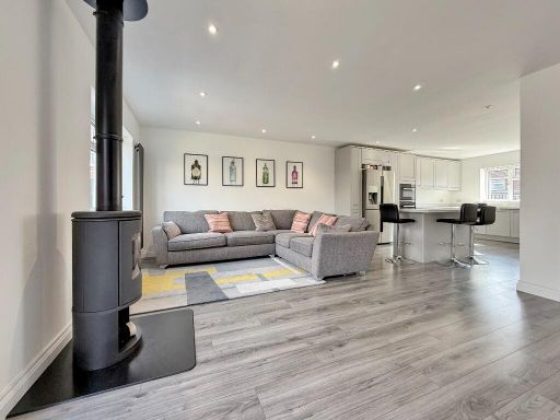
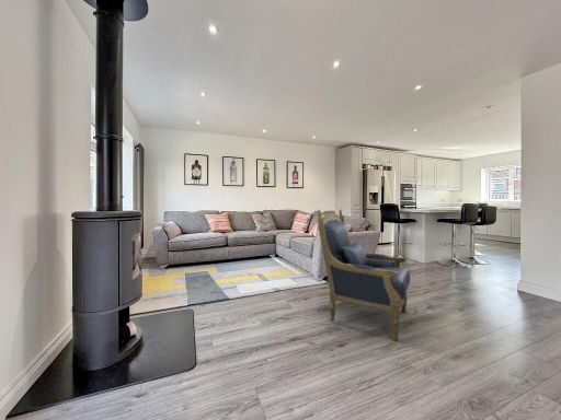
+ armchair [317,208,411,341]
